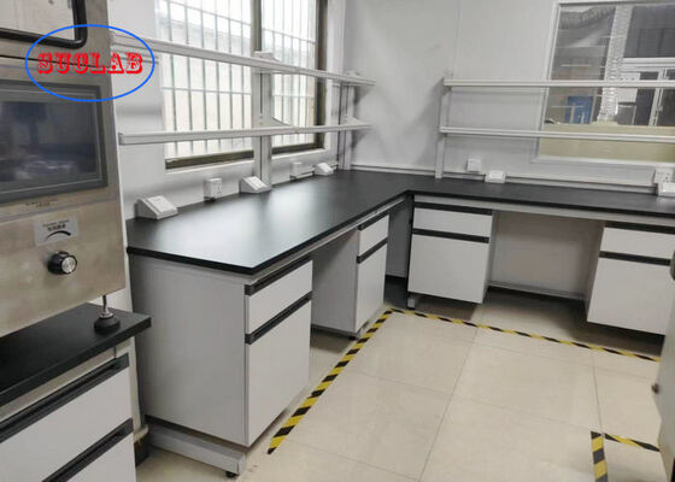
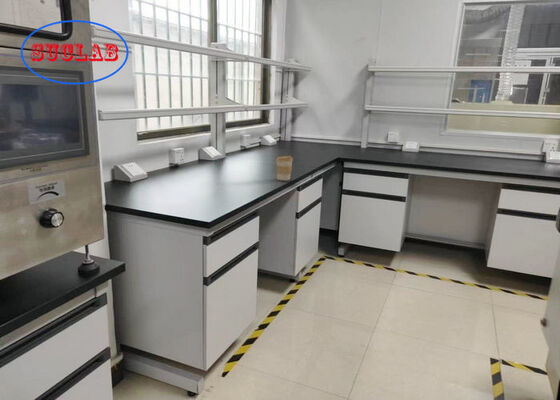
+ coffee cup [275,155,294,182]
